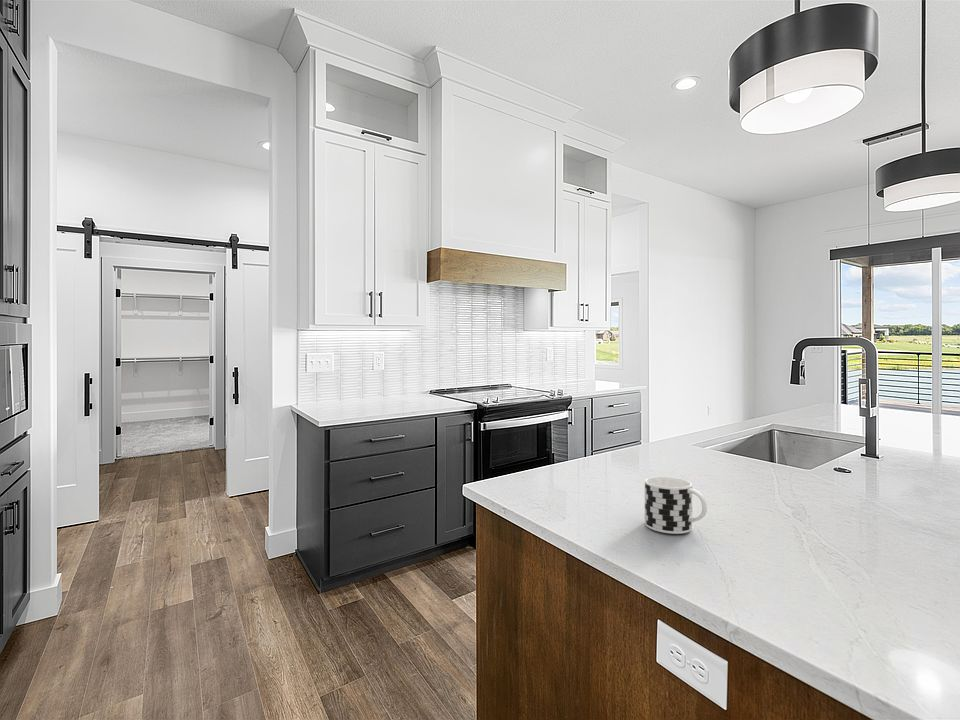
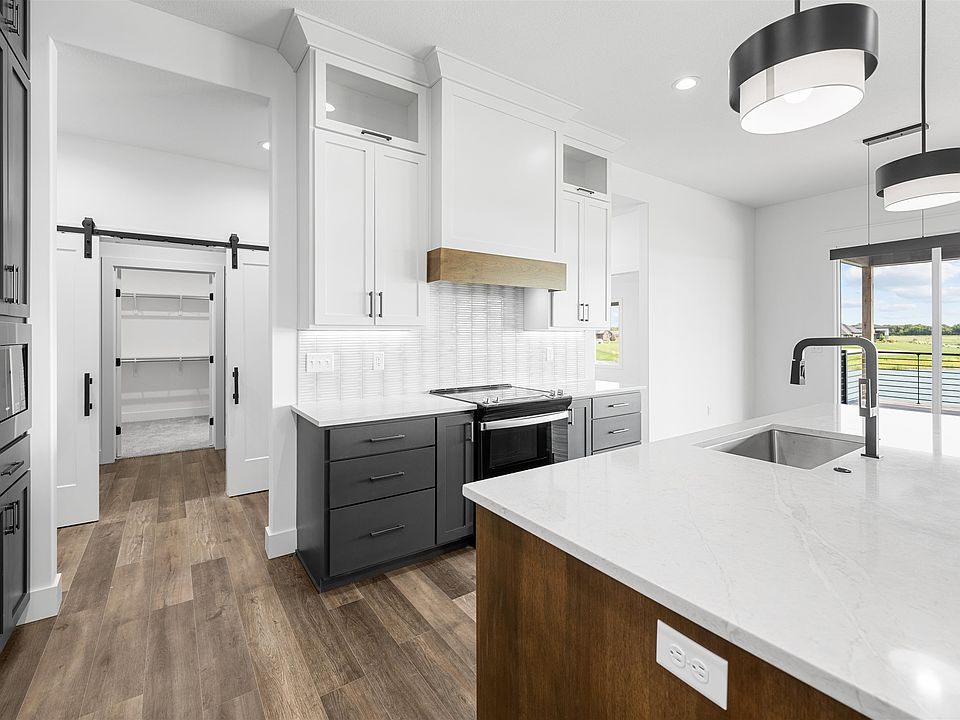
- cup [644,476,708,535]
